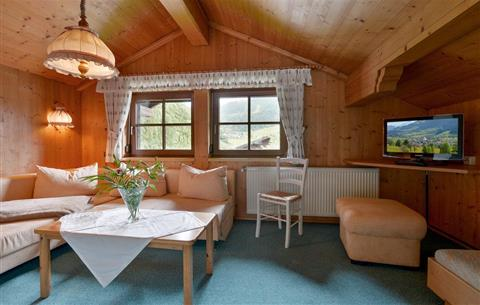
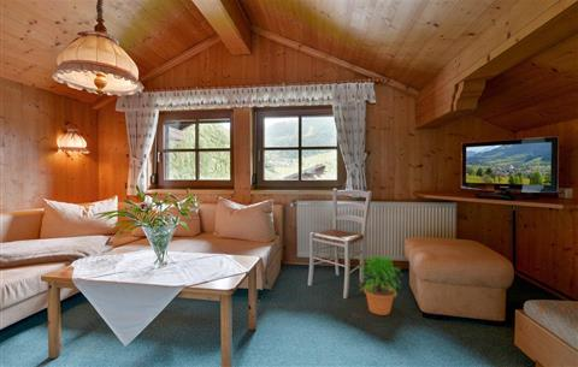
+ potted plant [355,254,402,316]
